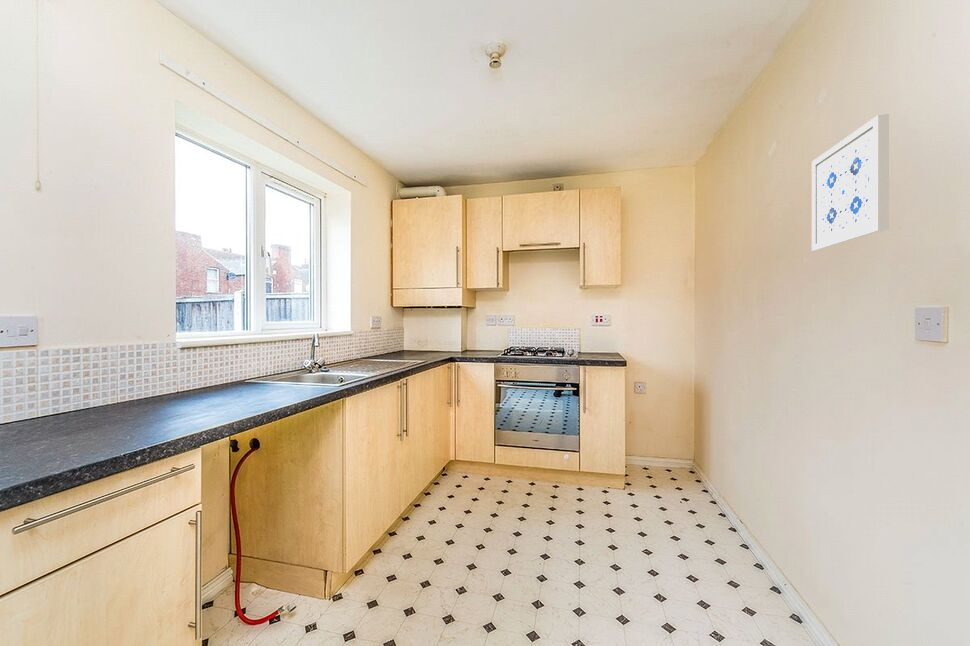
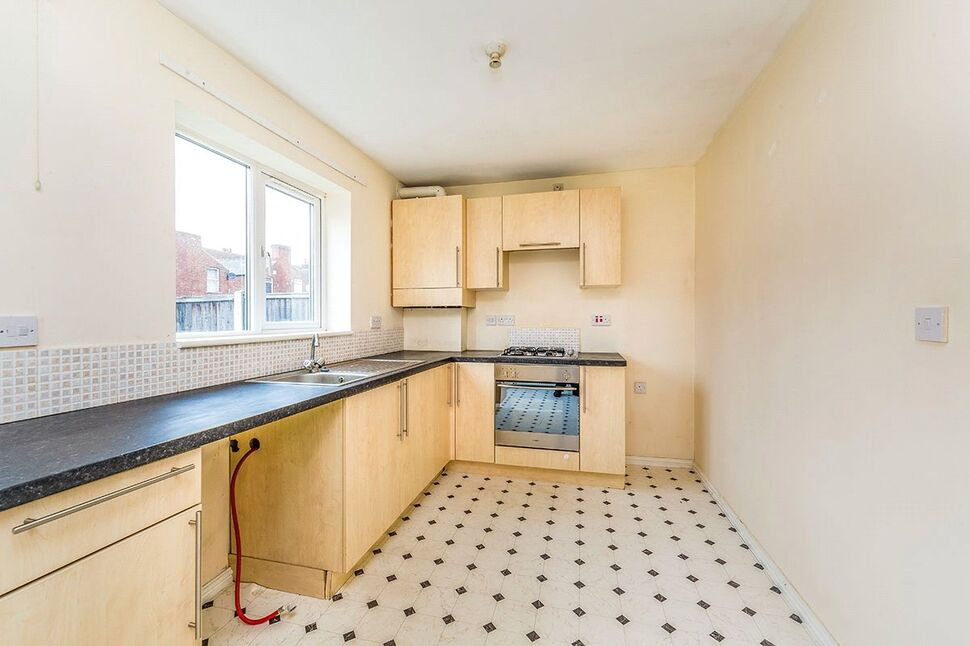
- wall art [811,113,890,252]
